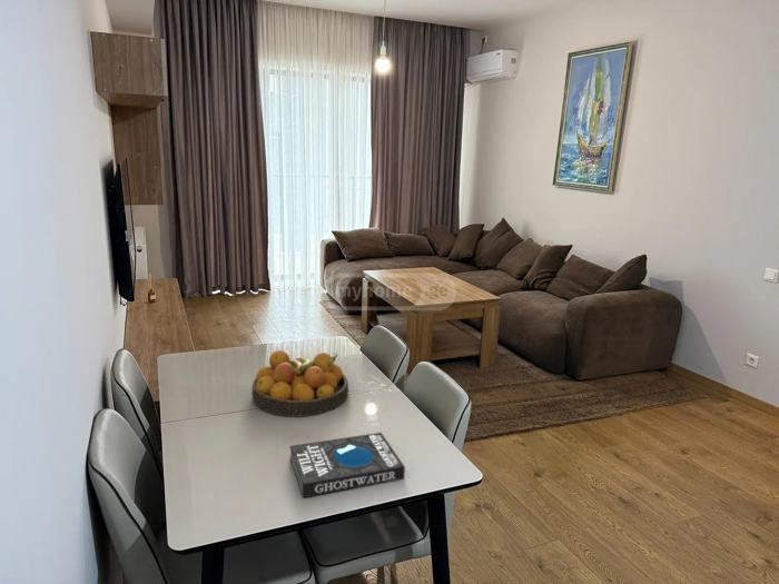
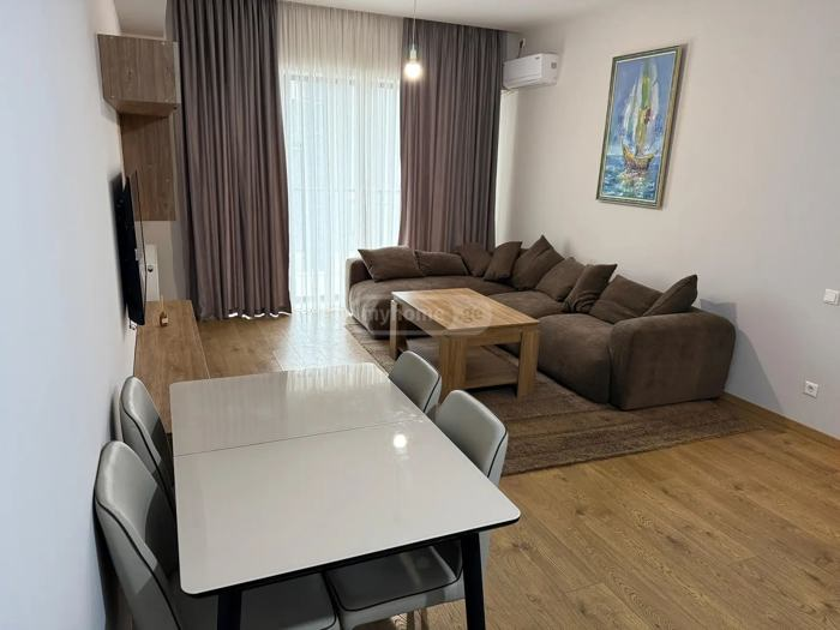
- book [288,432,406,498]
- fruit bowl [252,349,349,418]
